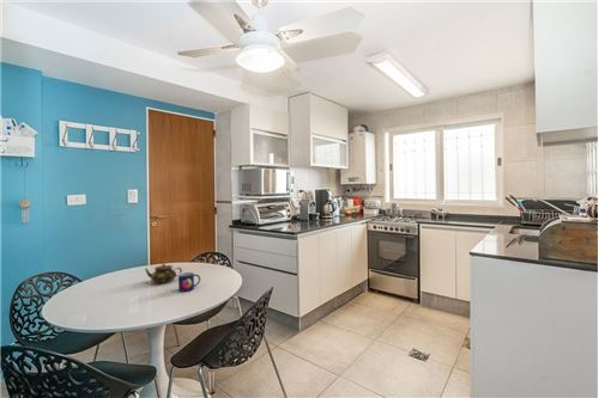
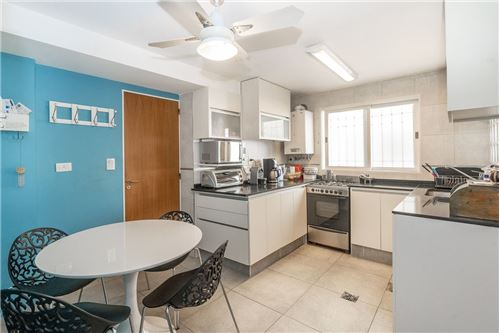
- teapot [144,262,183,284]
- mug [177,271,201,293]
